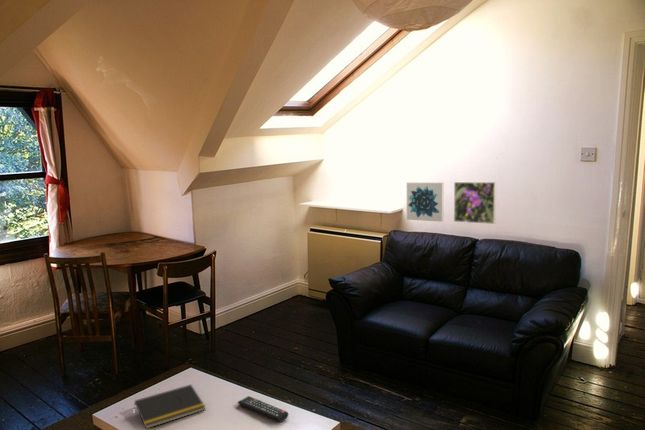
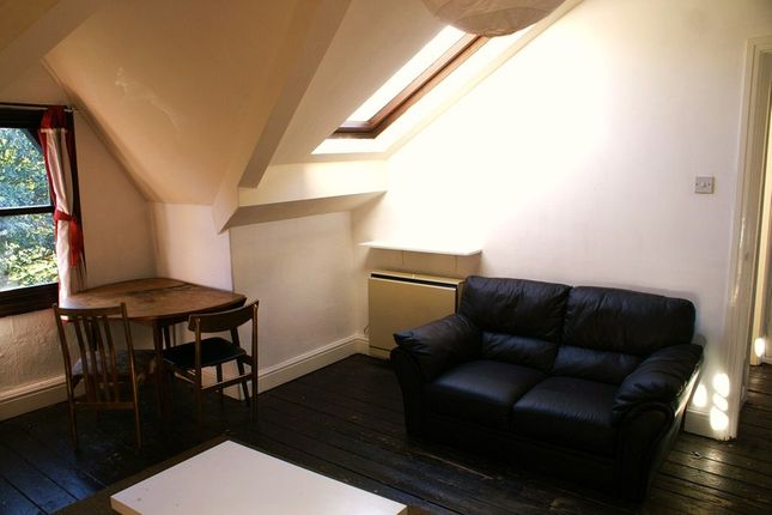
- remote control [237,395,289,423]
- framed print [453,181,497,225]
- notepad [133,384,206,430]
- wall art [406,181,445,223]
